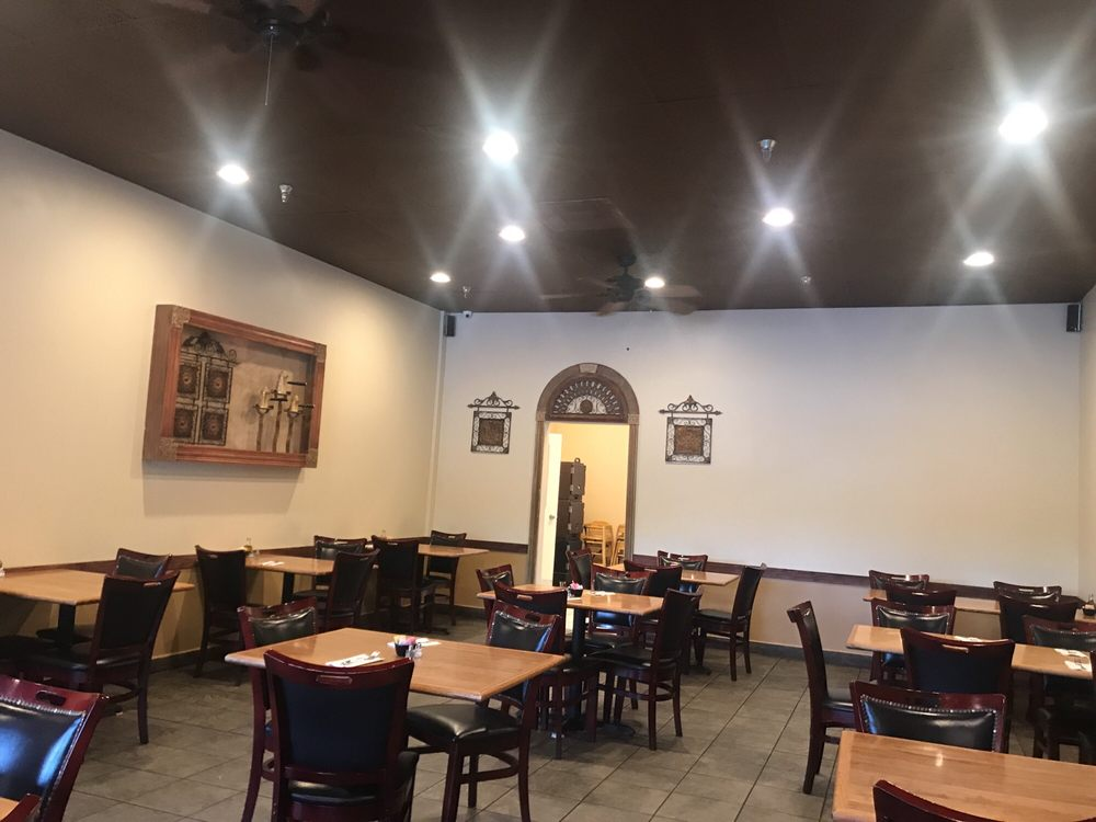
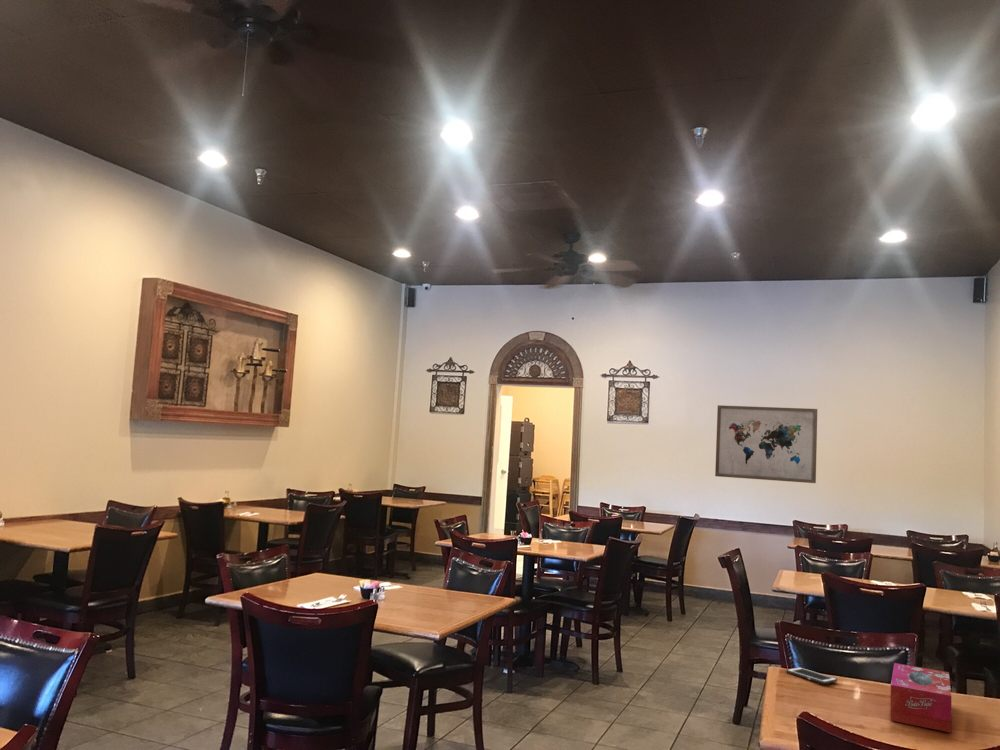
+ wall art [714,404,818,484]
+ tissue box [889,662,952,733]
+ cell phone [786,666,838,685]
